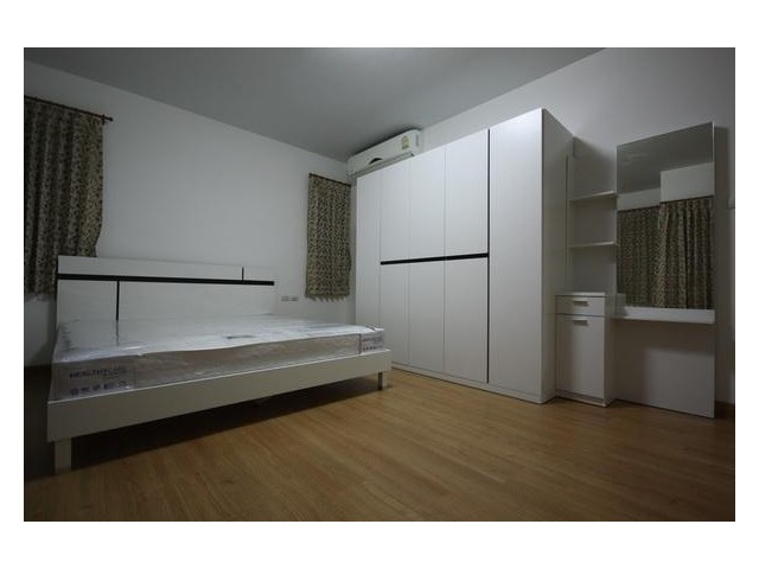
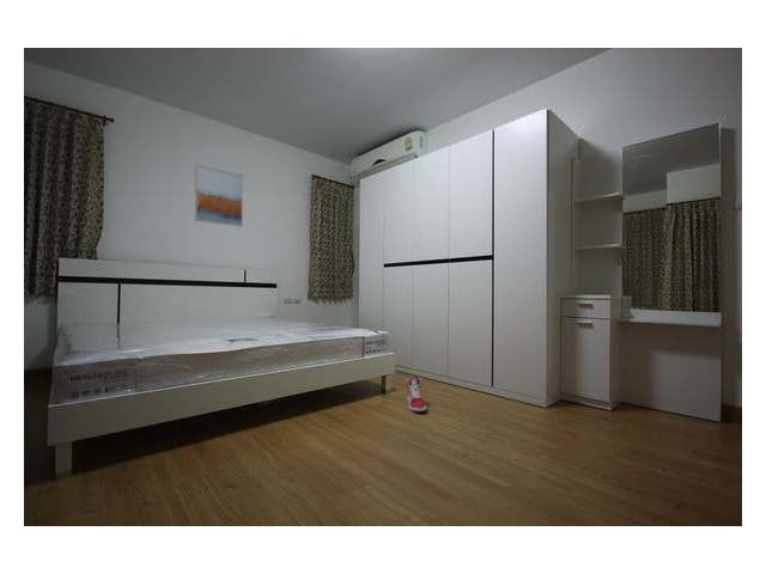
+ sneaker [406,375,427,413]
+ wall art [194,163,244,227]
